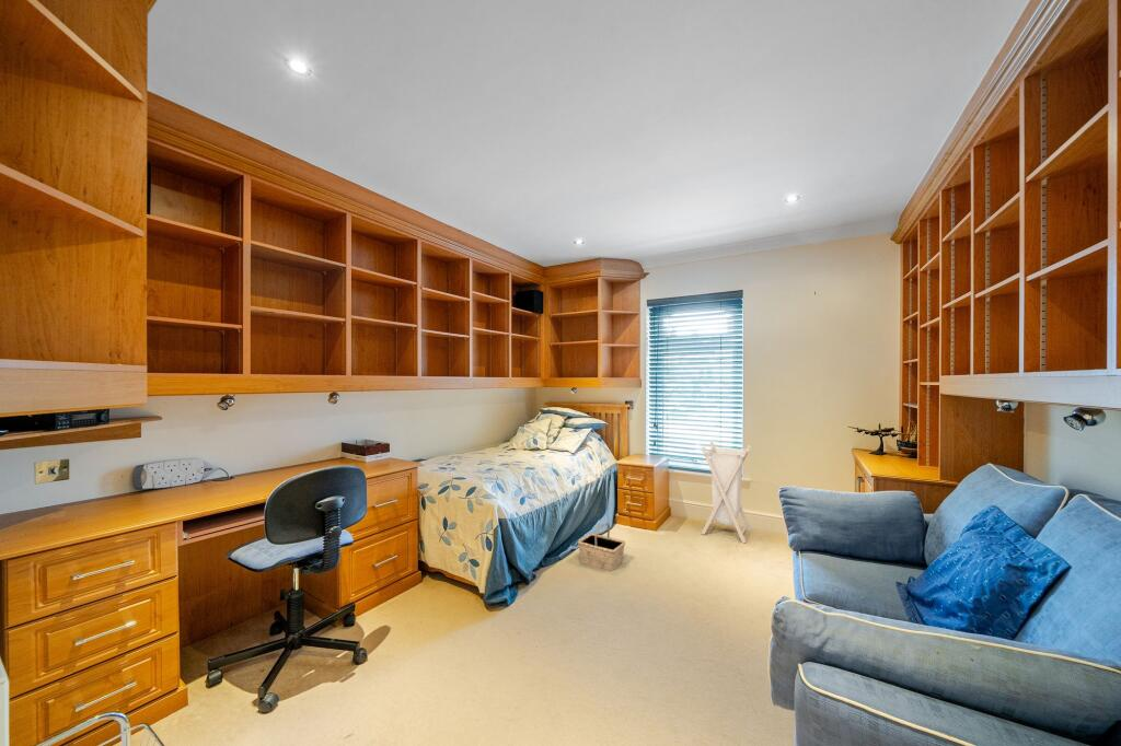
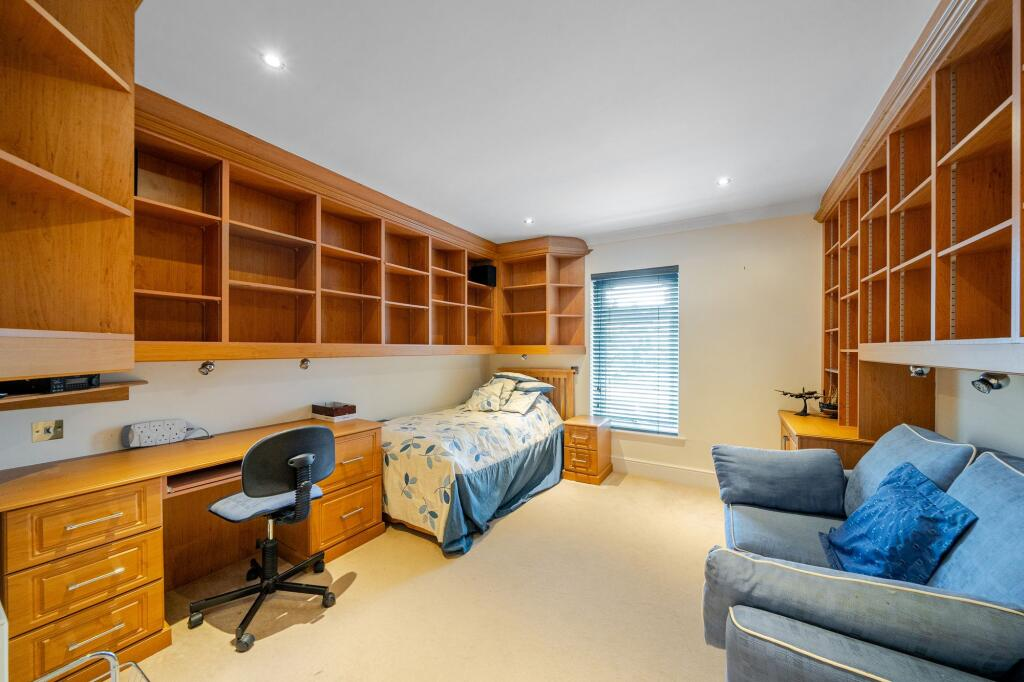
- basket [577,522,626,572]
- laundry hamper [701,441,752,544]
